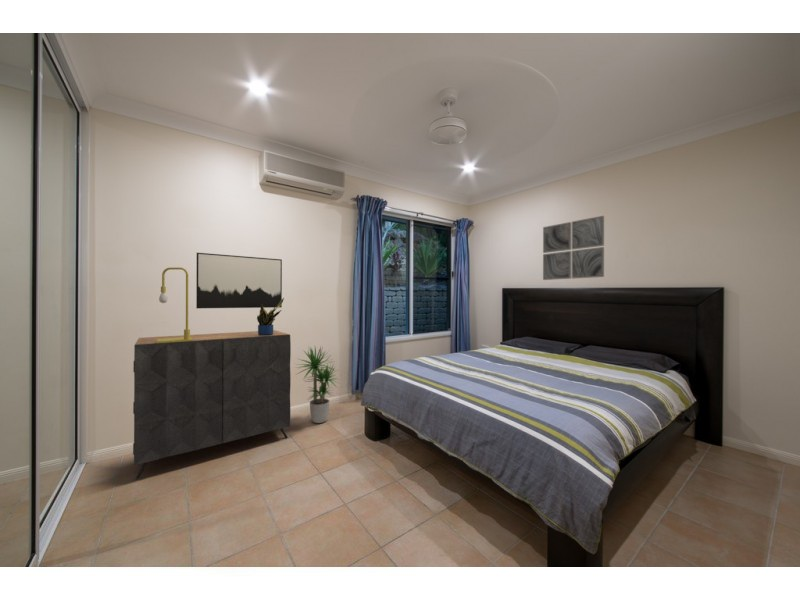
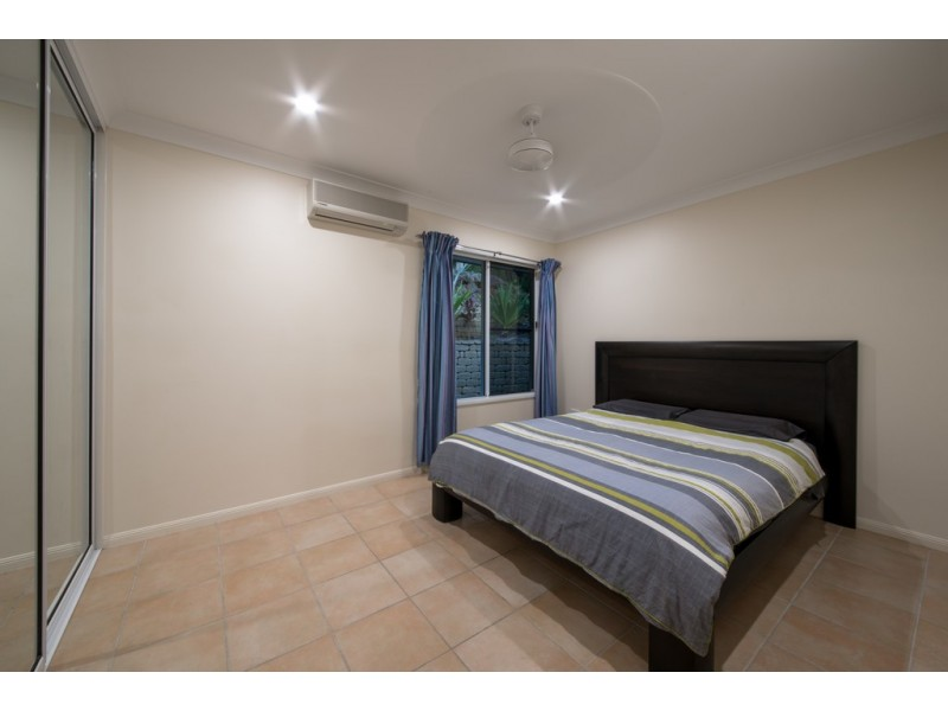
- table lamp [157,266,192,343]
- potted plant [256,297,285,335]
- wall art [195,252,283,309]
- potted plant [294,346,344,424]
- dresser [132,329,292,480]
- wall art [542,215,605,281]
